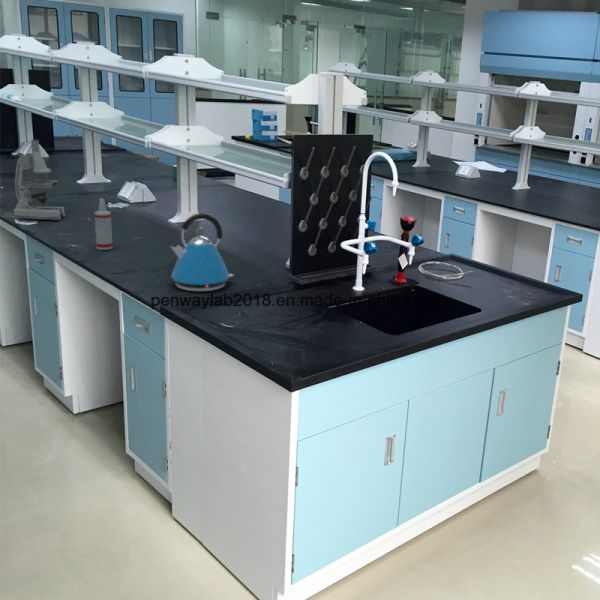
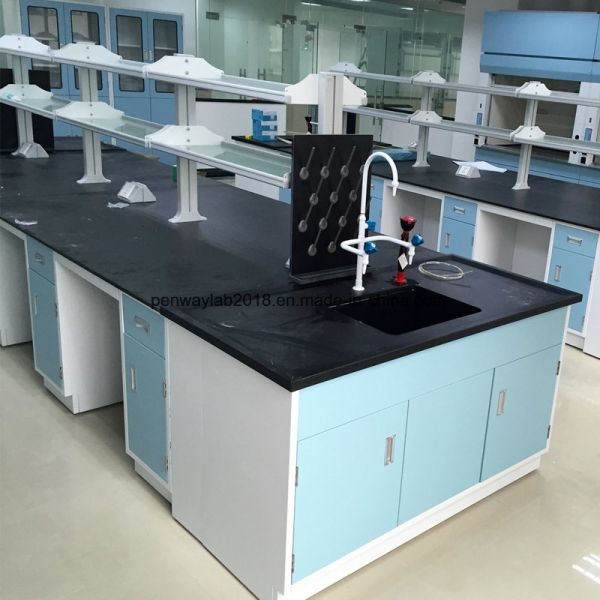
- kettle [169,212,234,292]
- microscope [13,138,66,221]
- spray bottle [94,198,113,251]
